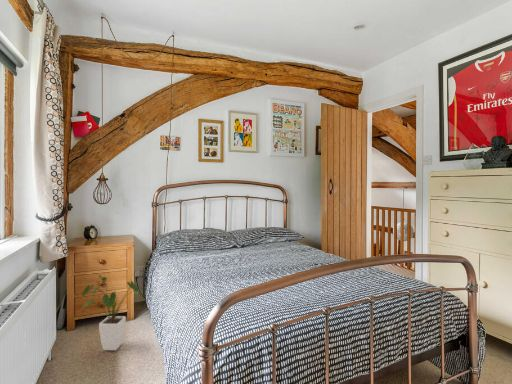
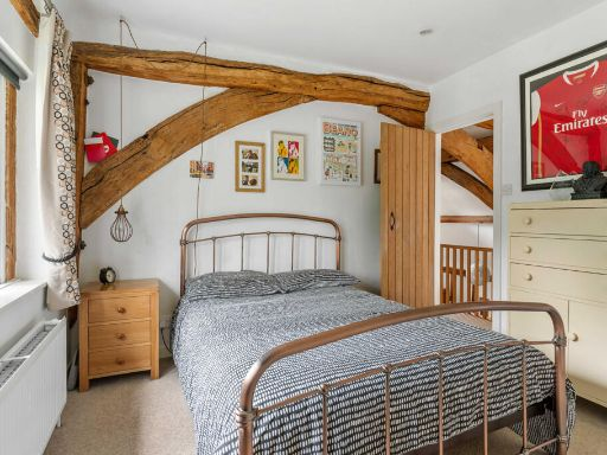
- house plant [81,274,144,351]
